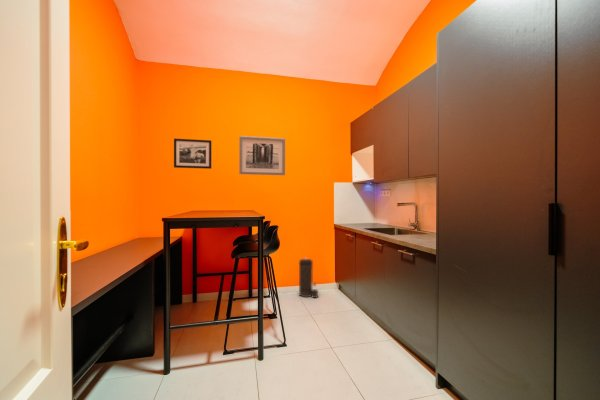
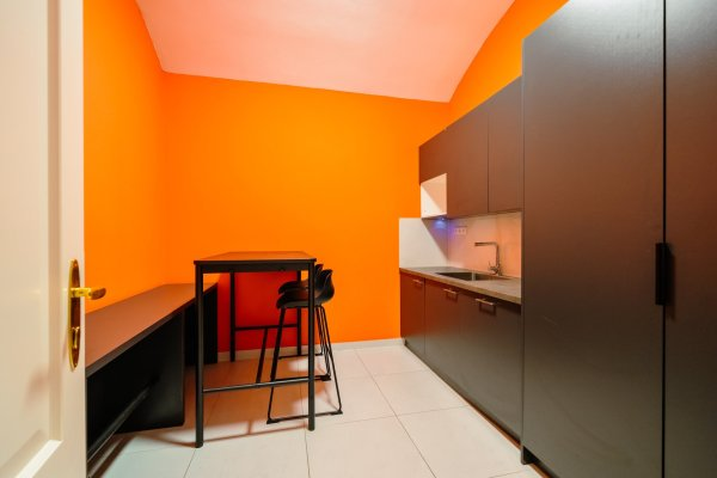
- wall art [238,135,286,176]
- picture frame [173,138,212,170]
- canister [298,257,319,299]
